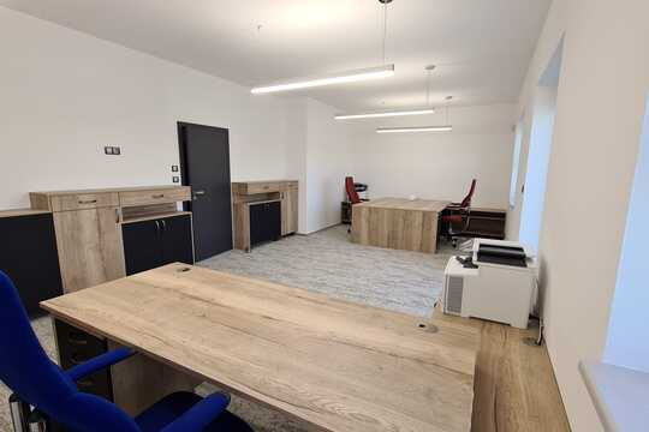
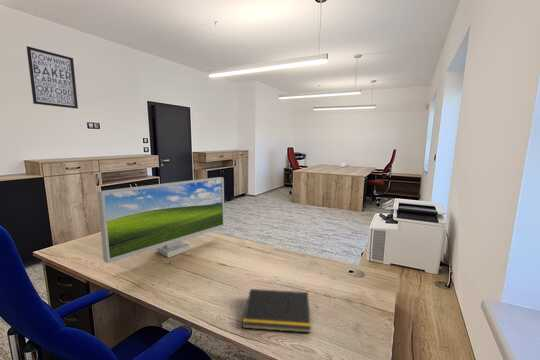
+ wall art [26,45,79,109]
+ monitor [96,176,226,264]
+ notepad [241,288,312,334]
